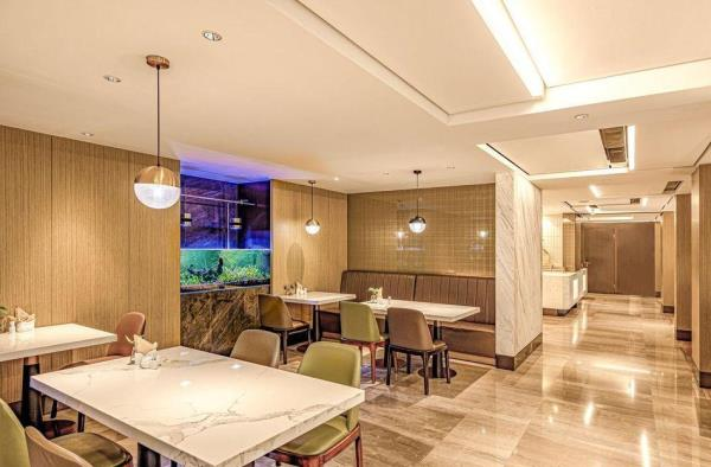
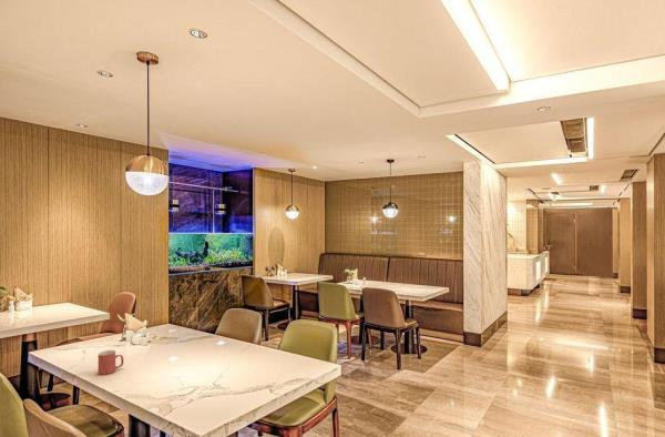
+ mug [98,349,124,376]
